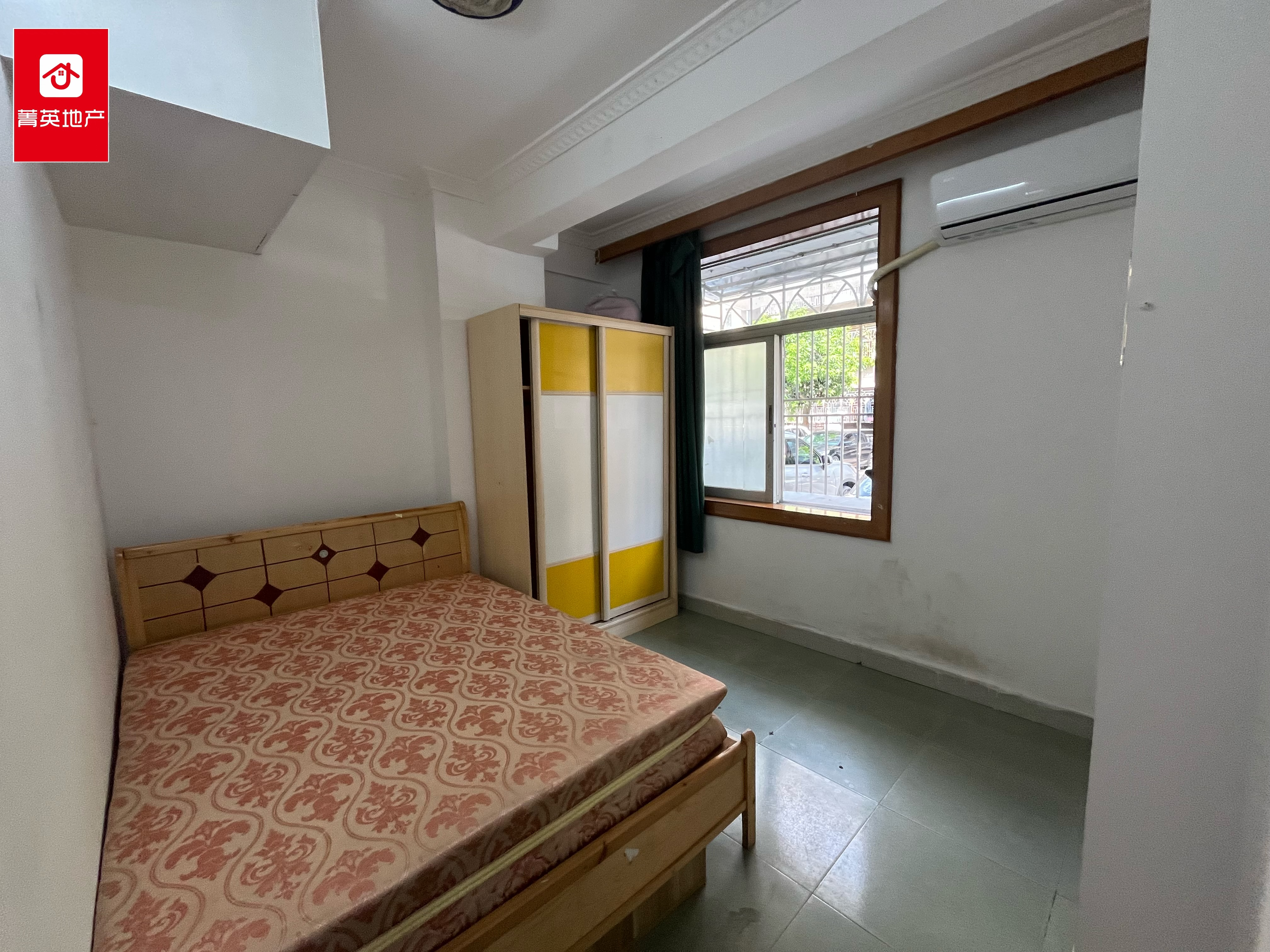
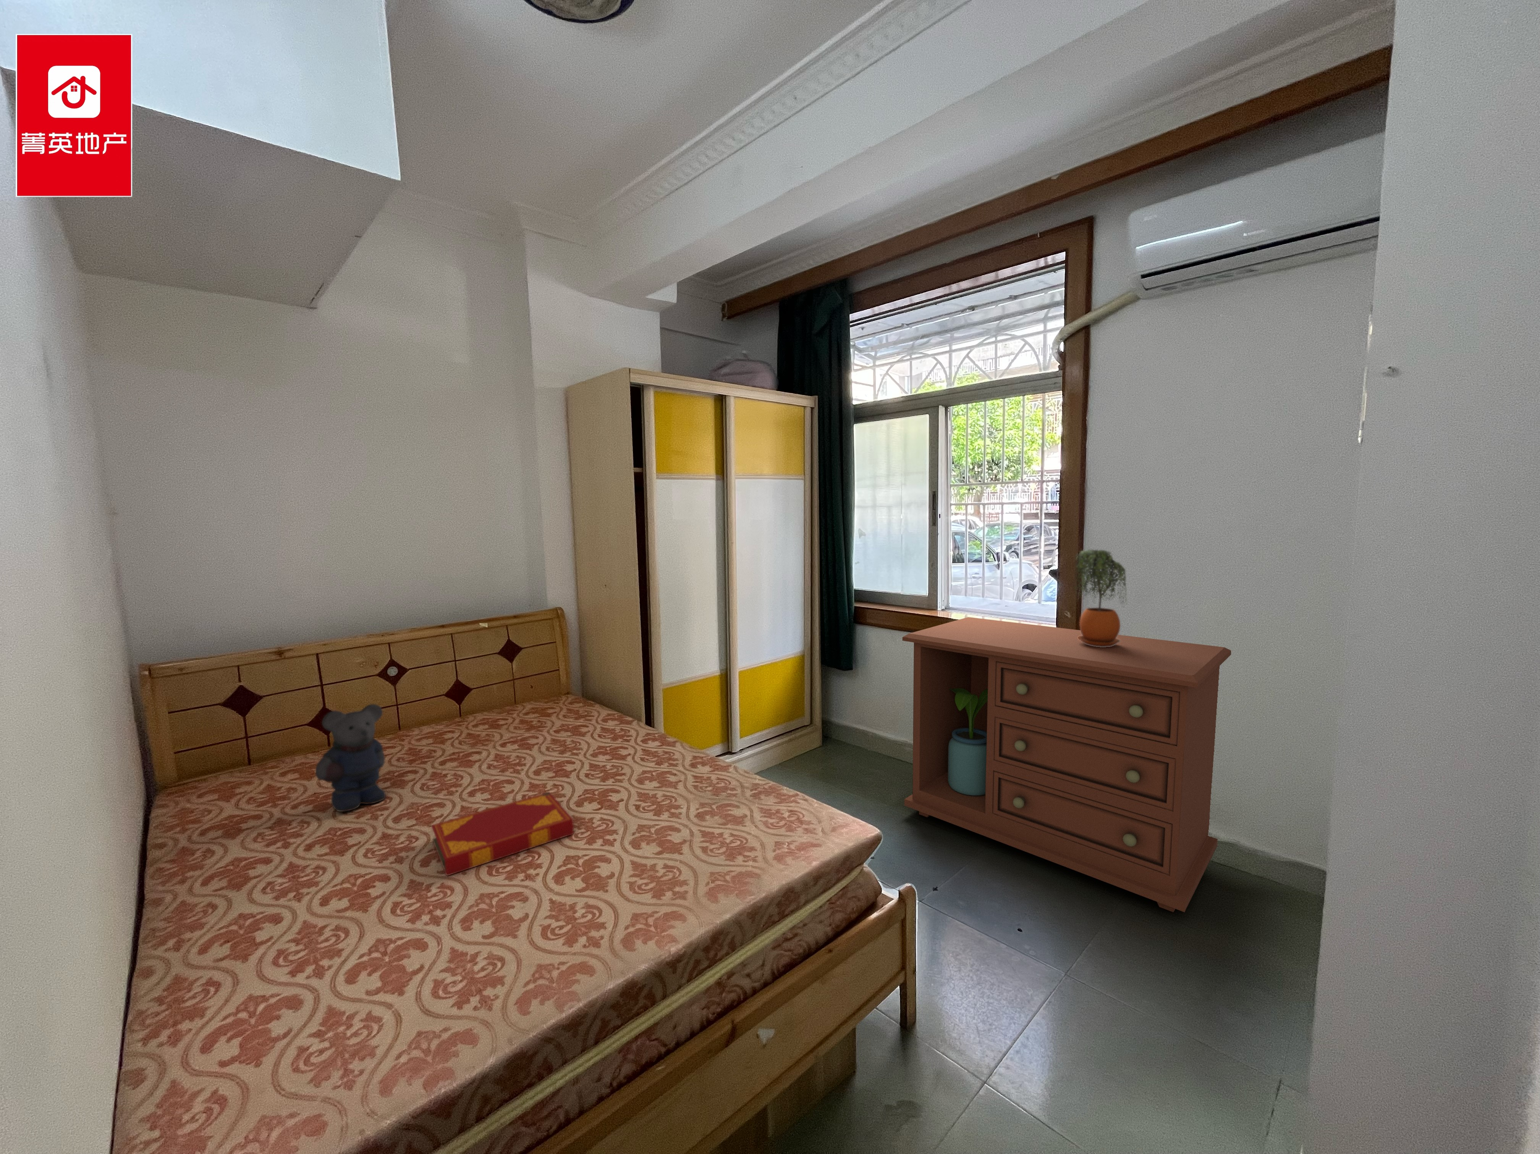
+ dresser [902,617,1231,913]
+ potted plant [1073,549,1128,647]
+ bear [304,704,386,815]
+ hardback book [430,792,574,876]
